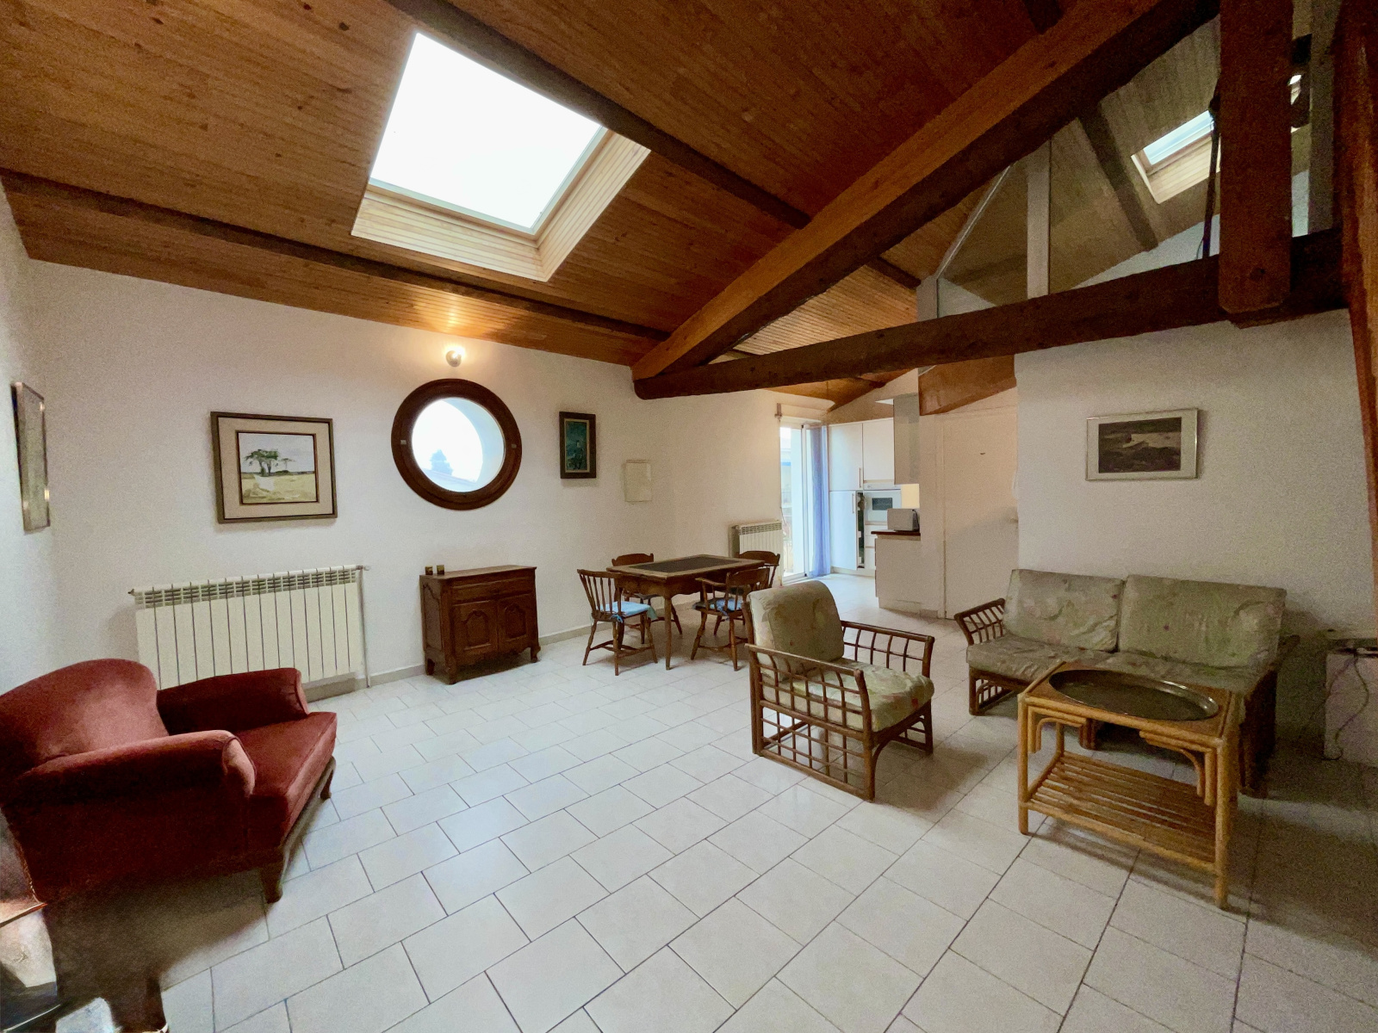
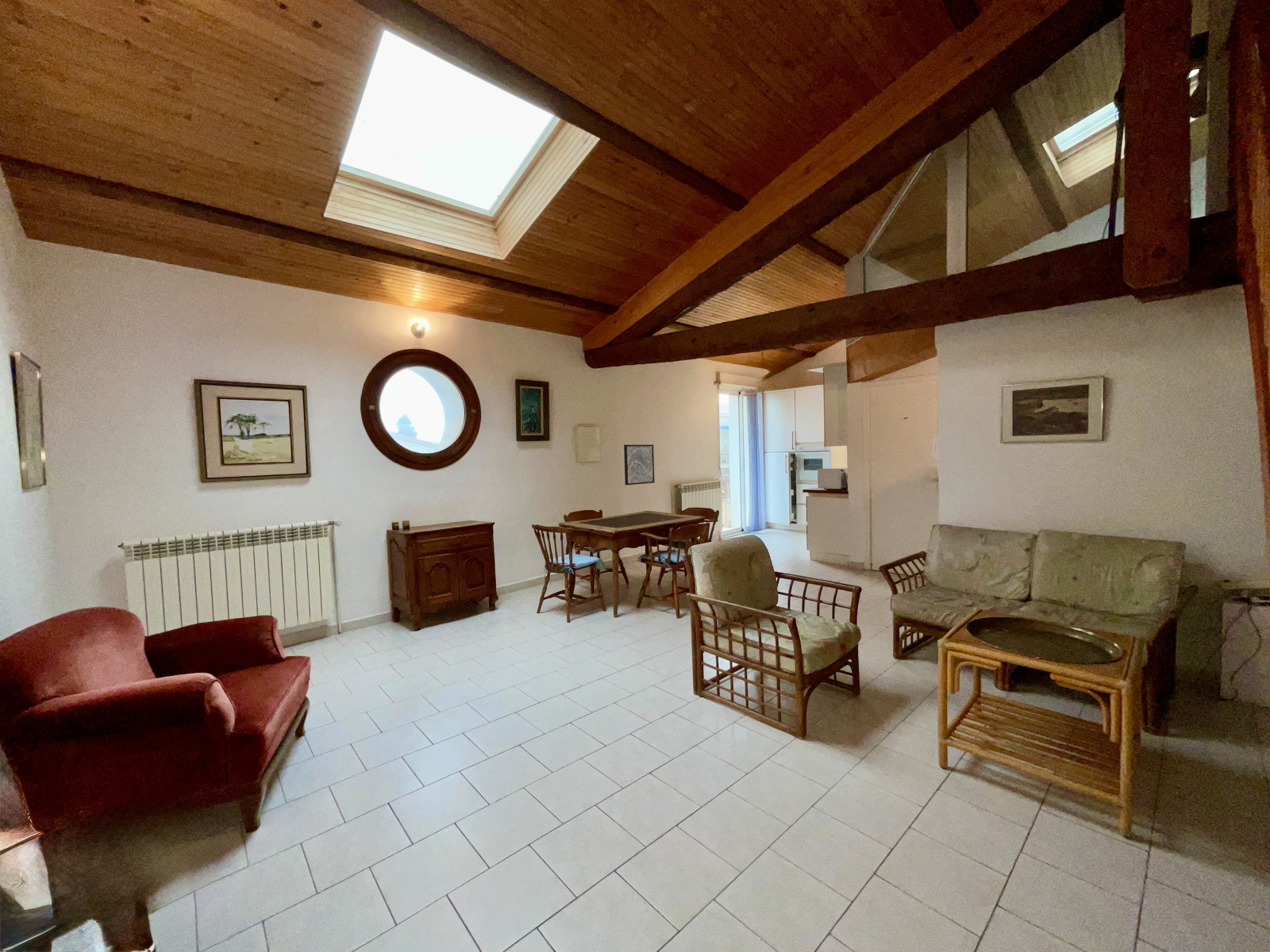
+ wall art [623,443,655,486]
